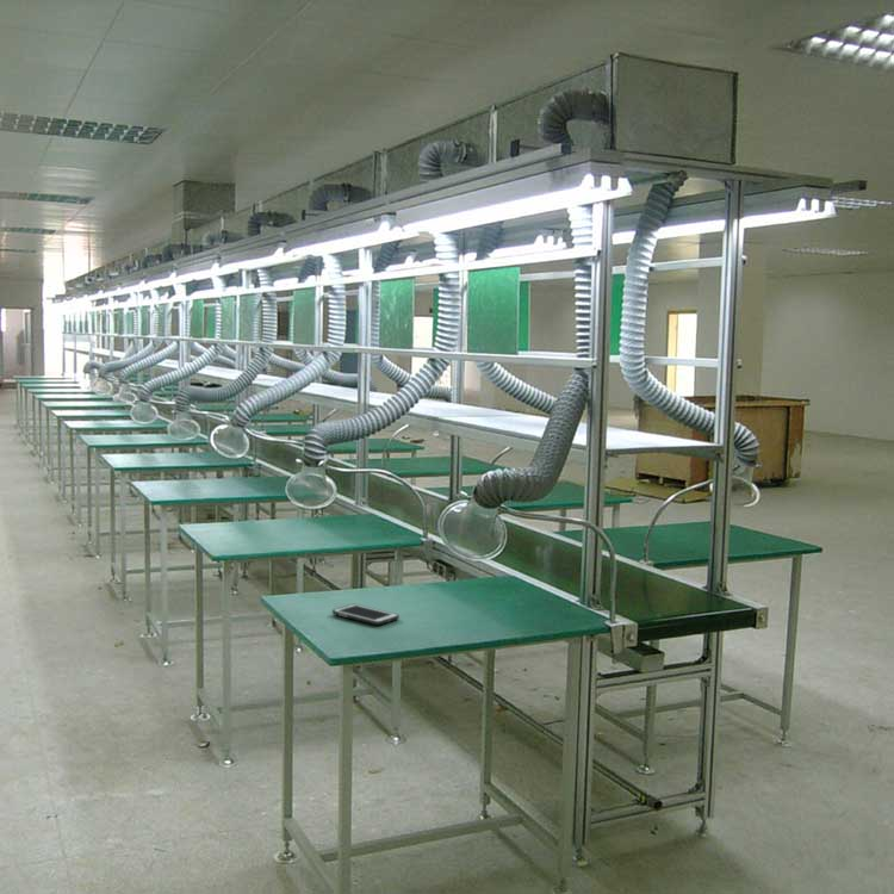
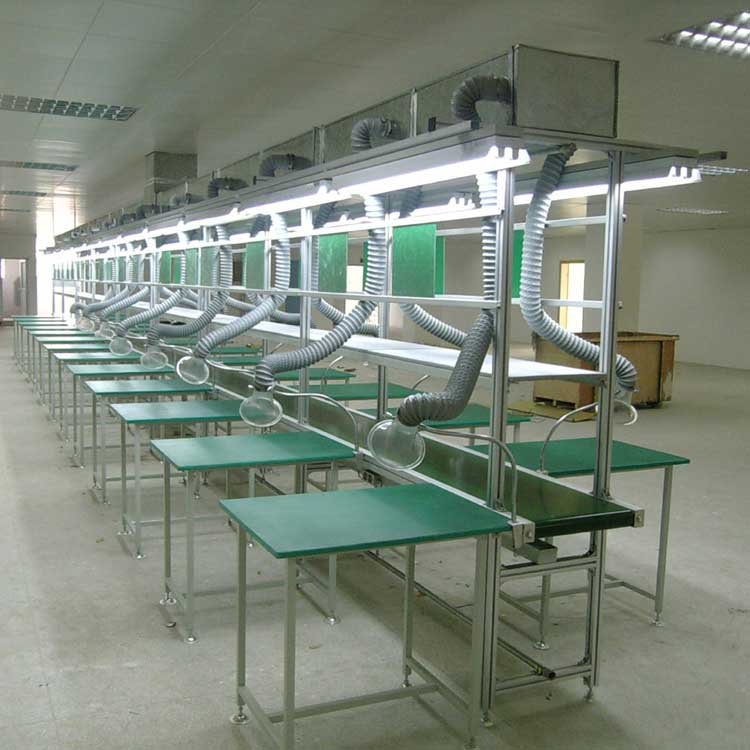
- cell phone [331,603,401,626]
